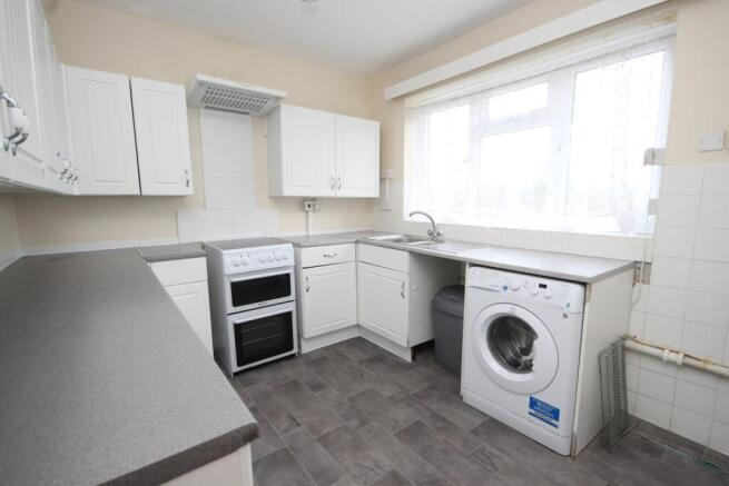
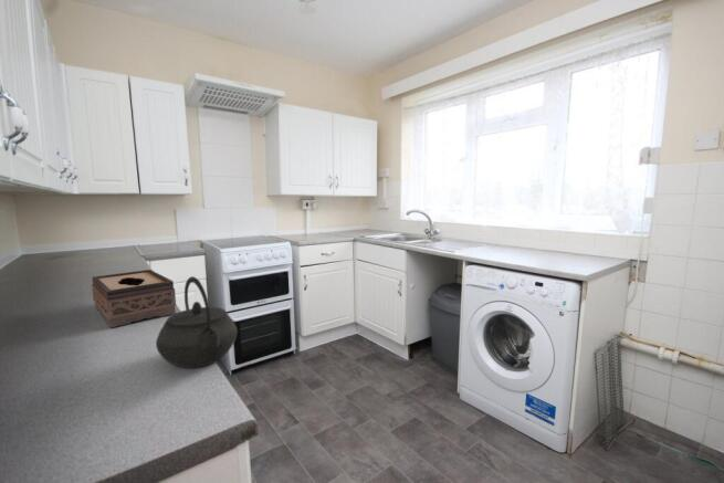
+ tissue box [91,269,177,328]
+ kettle [155,275,239,369]
